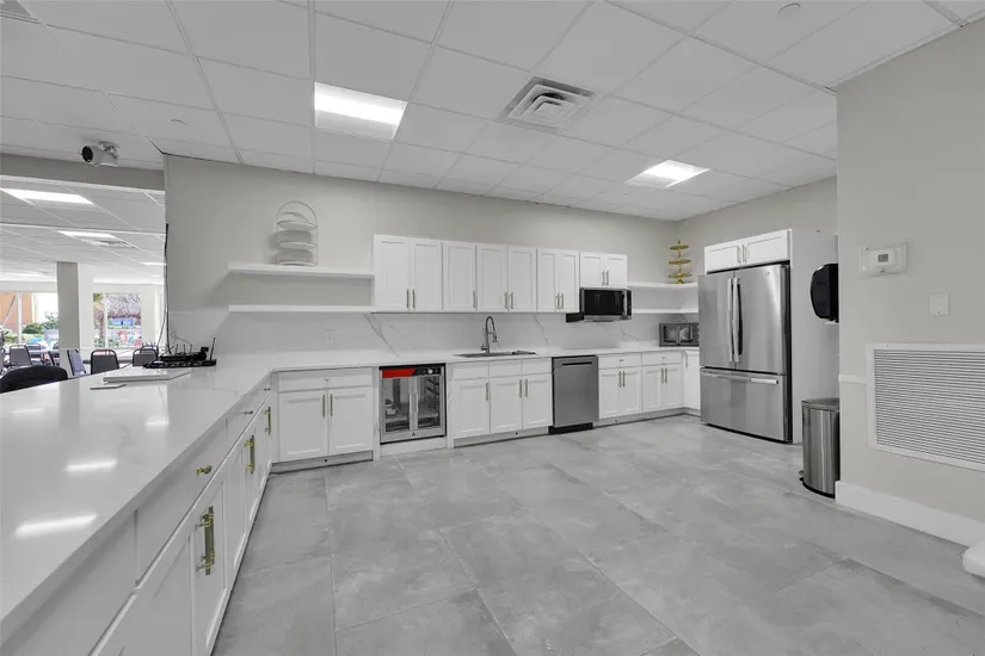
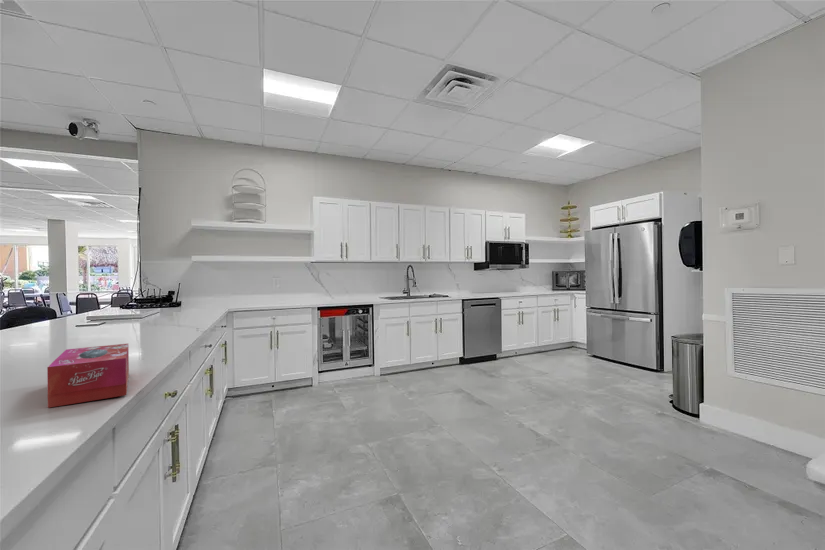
+ tissue box [46,343,130,409]
